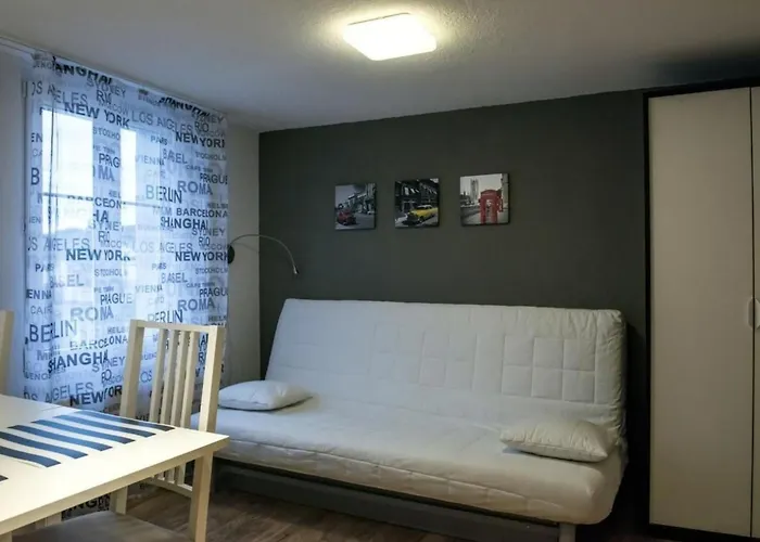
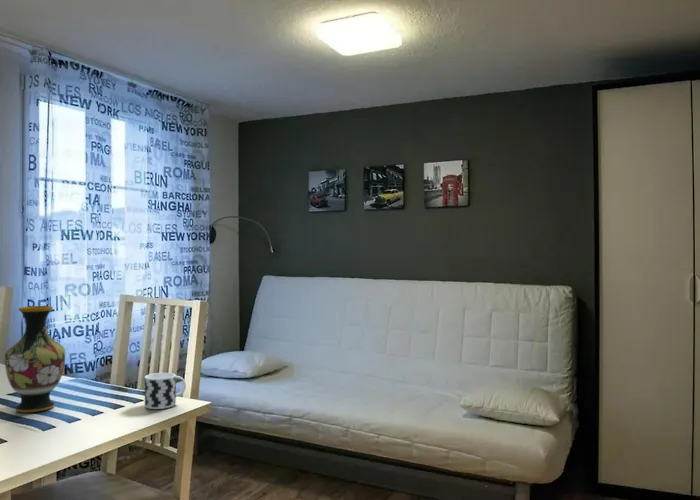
+ cup [144,372,187,410]
+ vase [4,305,66,413]
